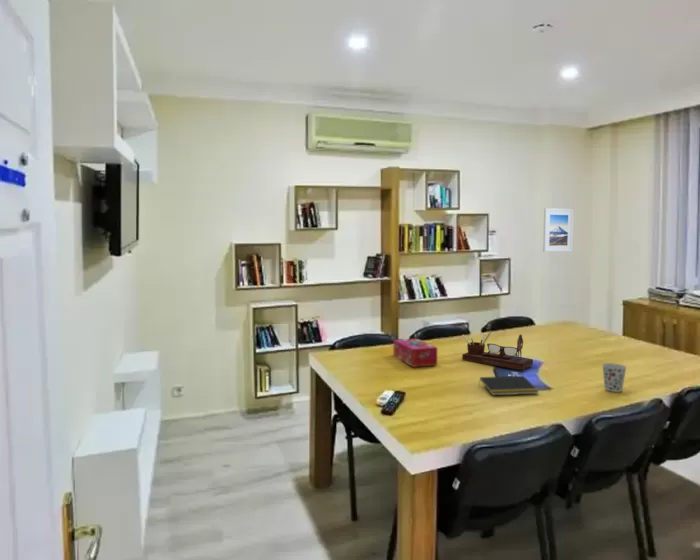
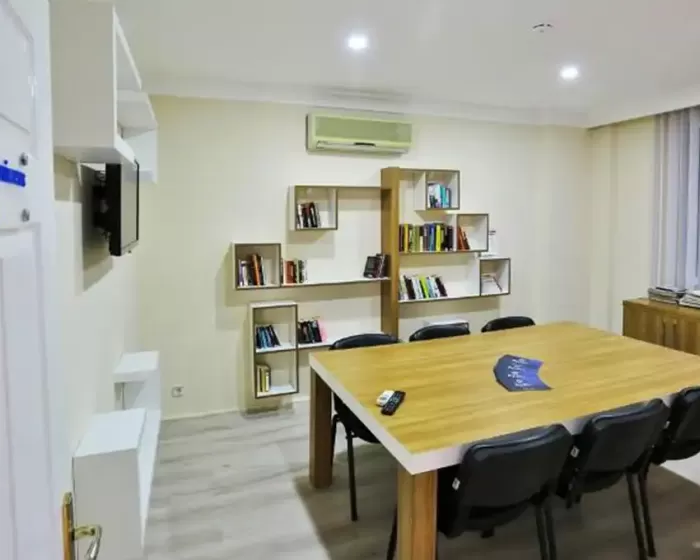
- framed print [542,207,574,253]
- cup [601,362,628,393]
- notepad [478,375,540,396]
- desk organizer [461,330,534,371]
- tissue box [392,338,438,368]
